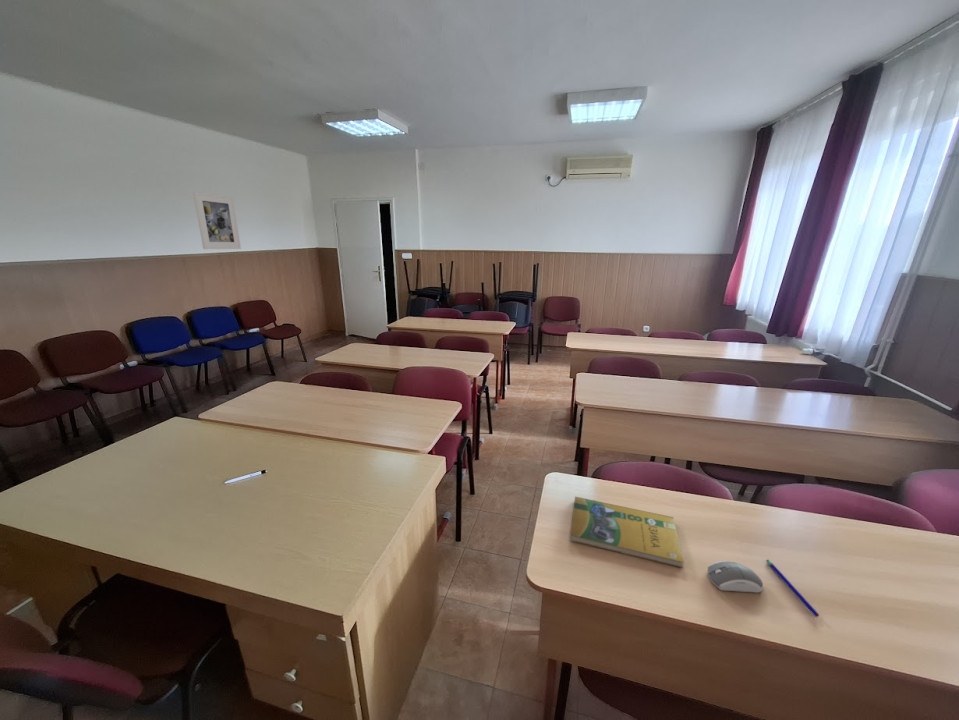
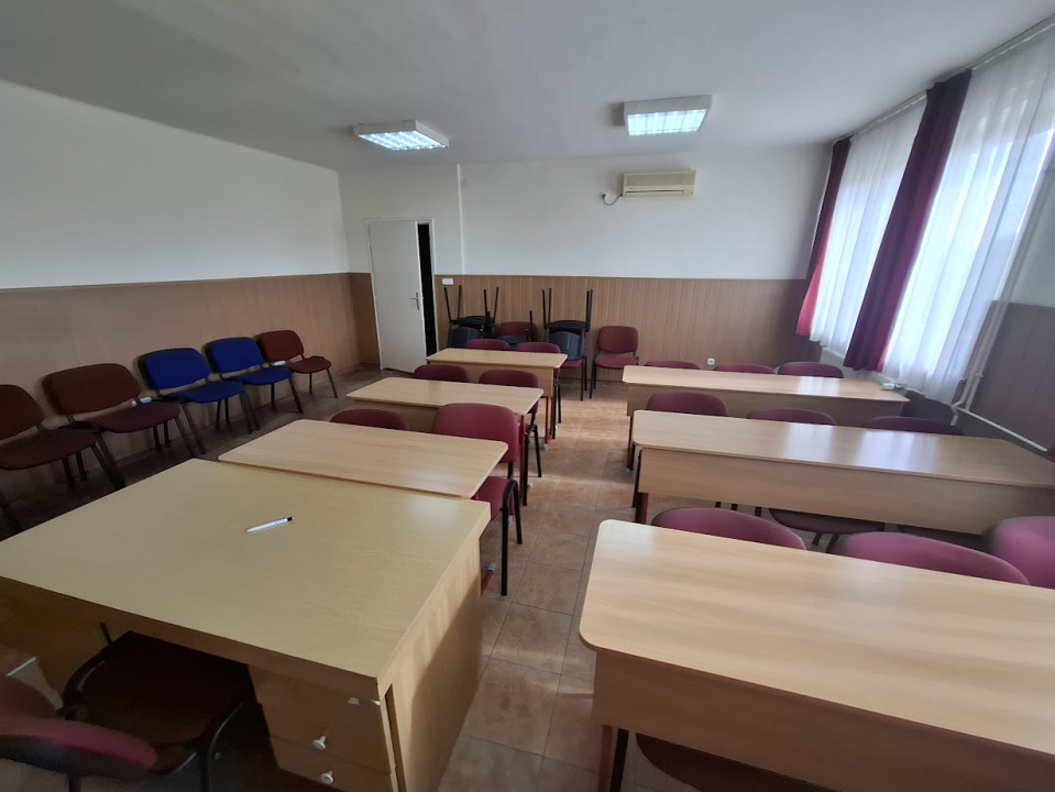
- booklet [569,496,685,569]
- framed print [192,191,242,250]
- computer mouse [707,560,764,594]
- pen [765,559,820,618]
